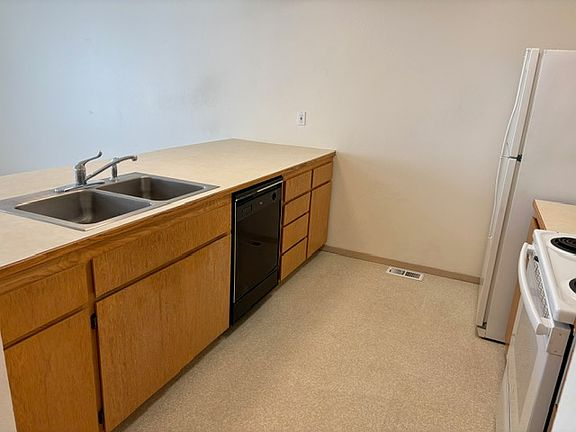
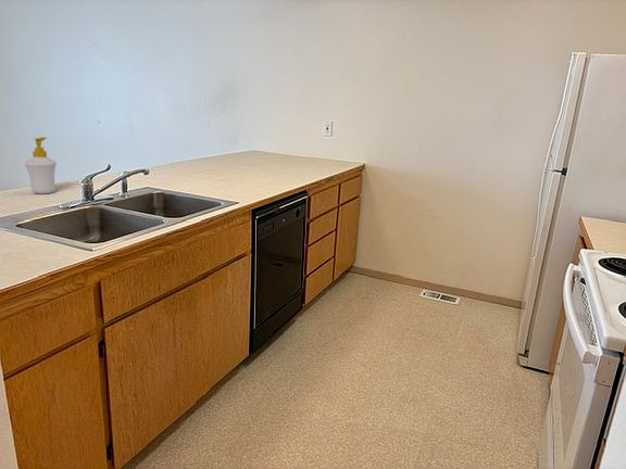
+ soap bottle [24,137,58,195]
